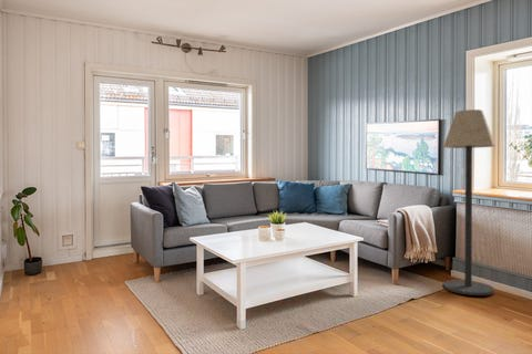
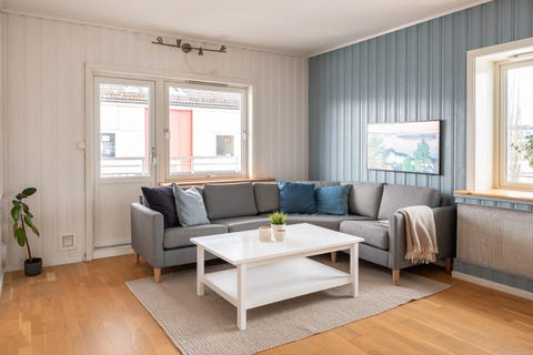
- floor lamp [442,108,497,296]
